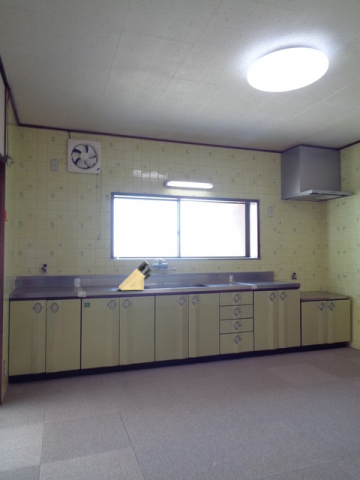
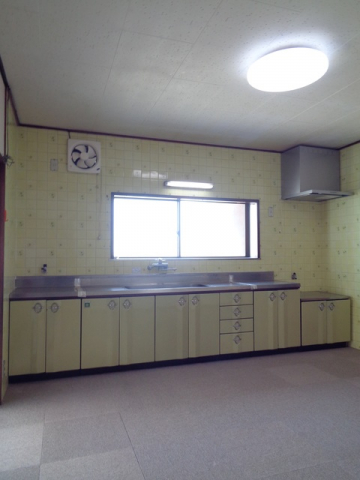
- knife block [118,260,154,291]
